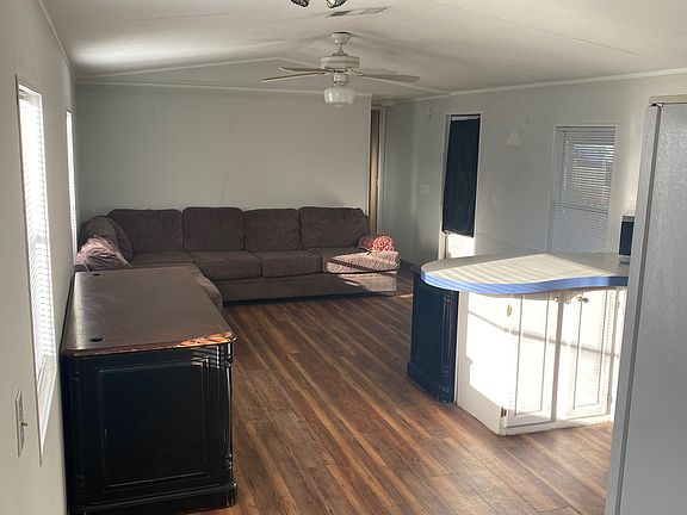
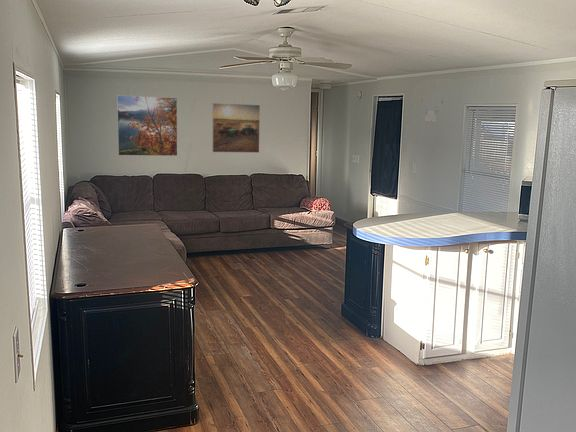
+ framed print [211,102,261,154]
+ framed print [116,94,178,157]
